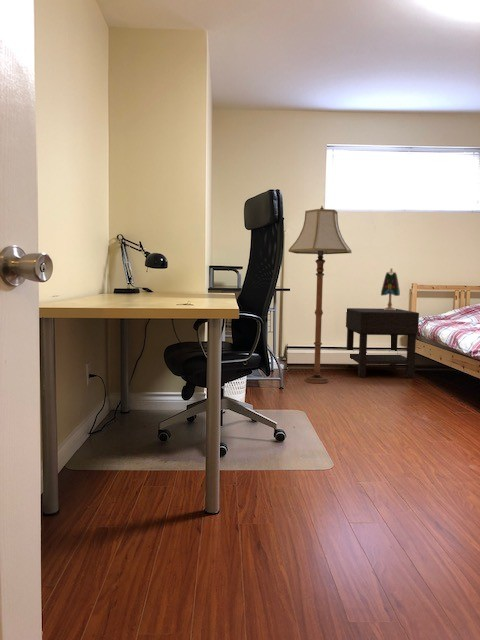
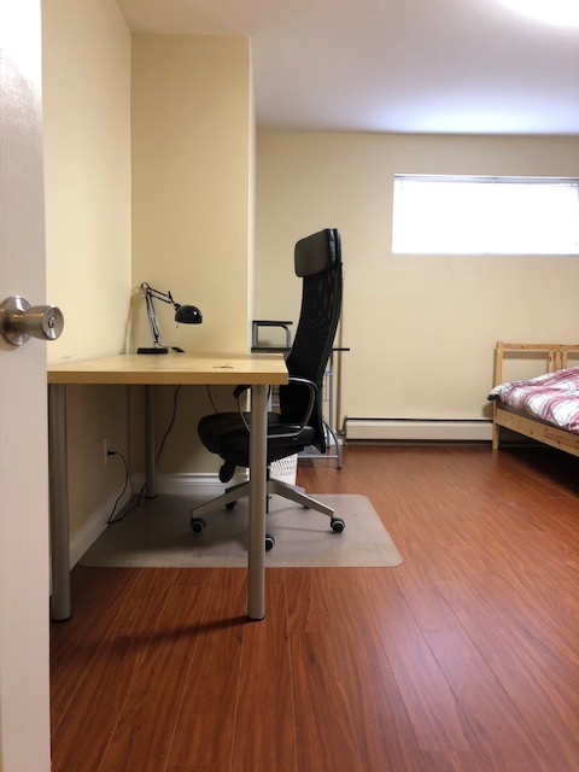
- table lamp [380,267,401,310]
- floor lamp [288,205,353,384]
- nightstand [345,307,420,379]
